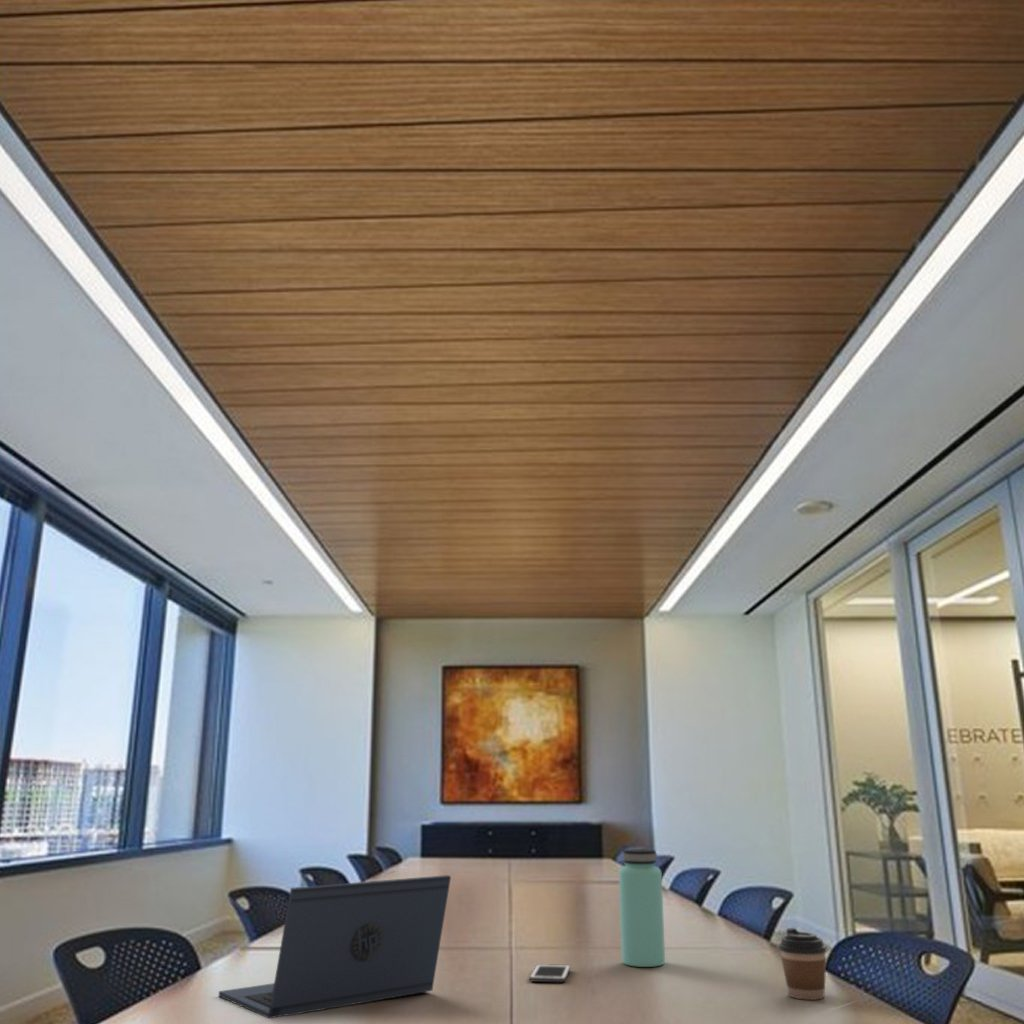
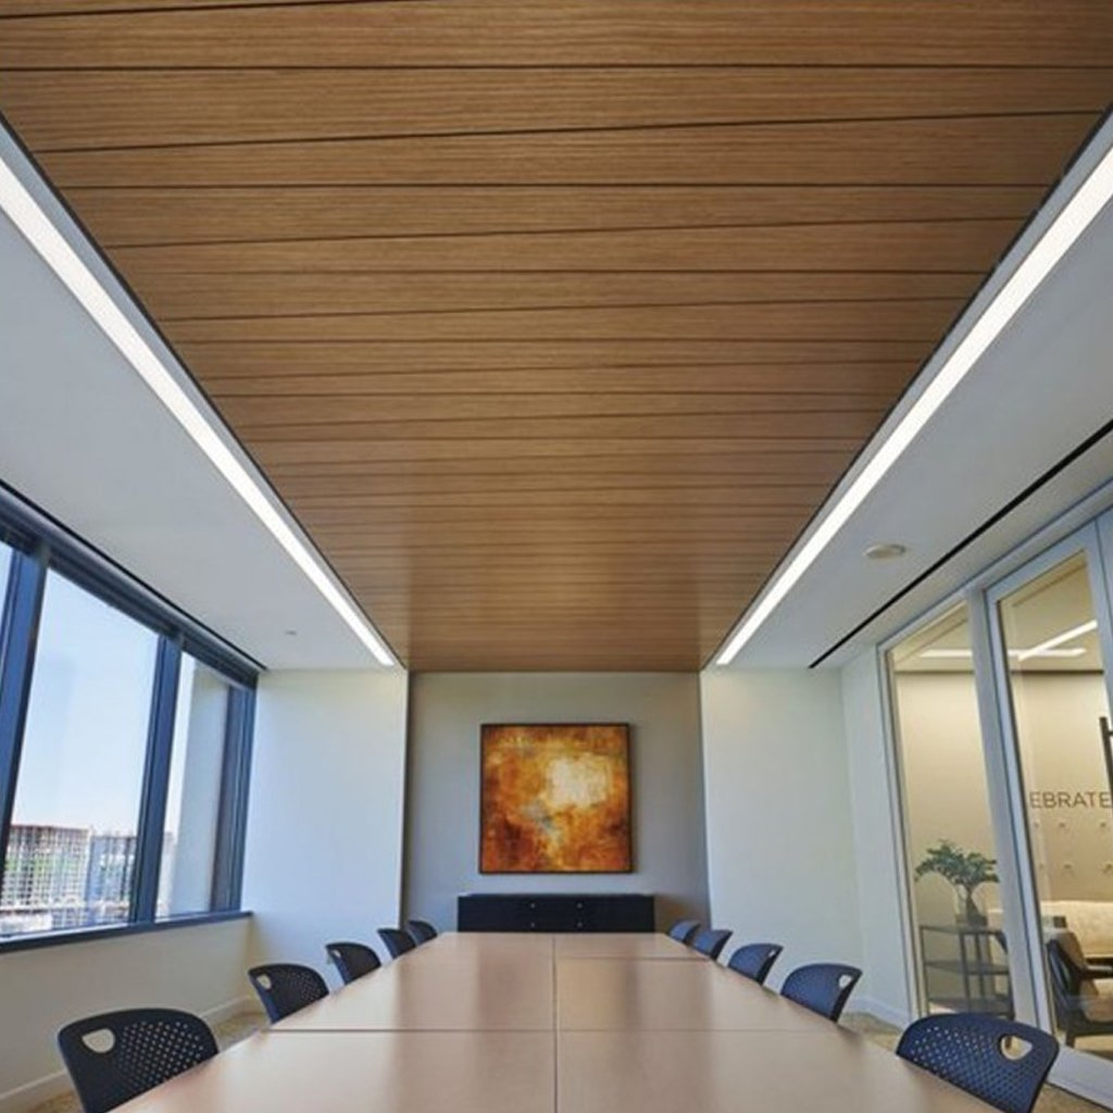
- coffee cup [778,927,827,1001]
- bottle [618,848,666,968]
- cell phone [529,963,571,983]
- laptop [218,874,452,1019]
